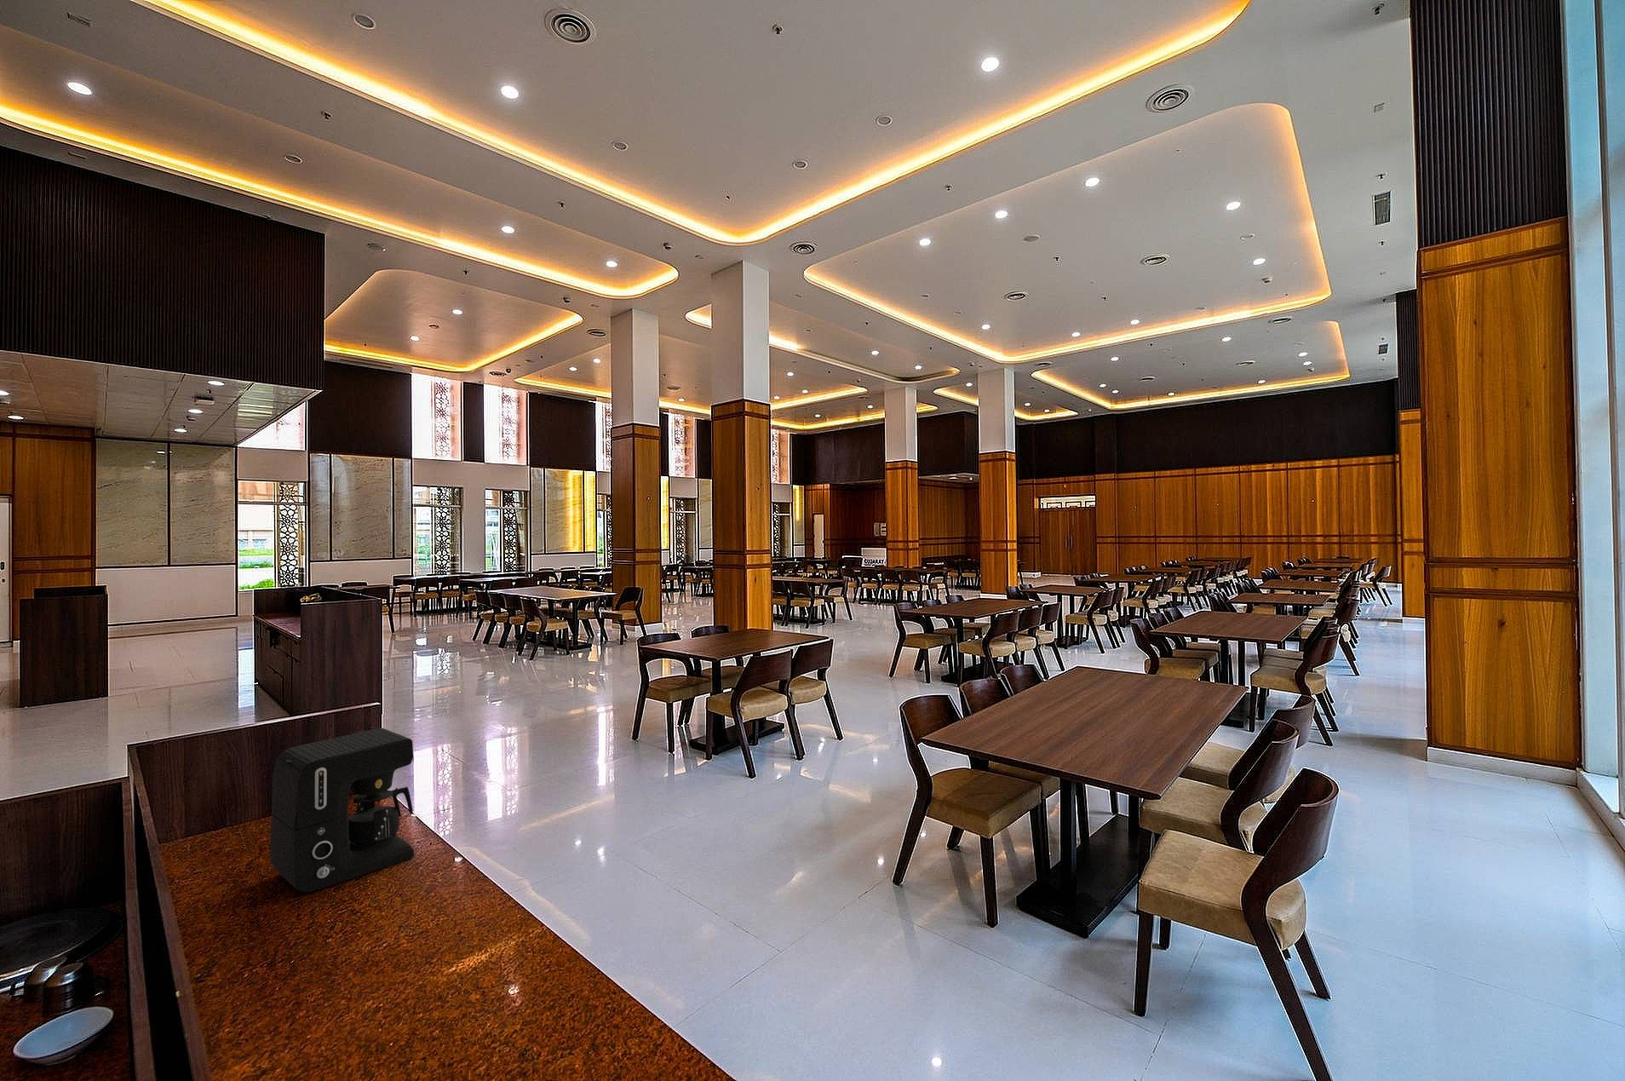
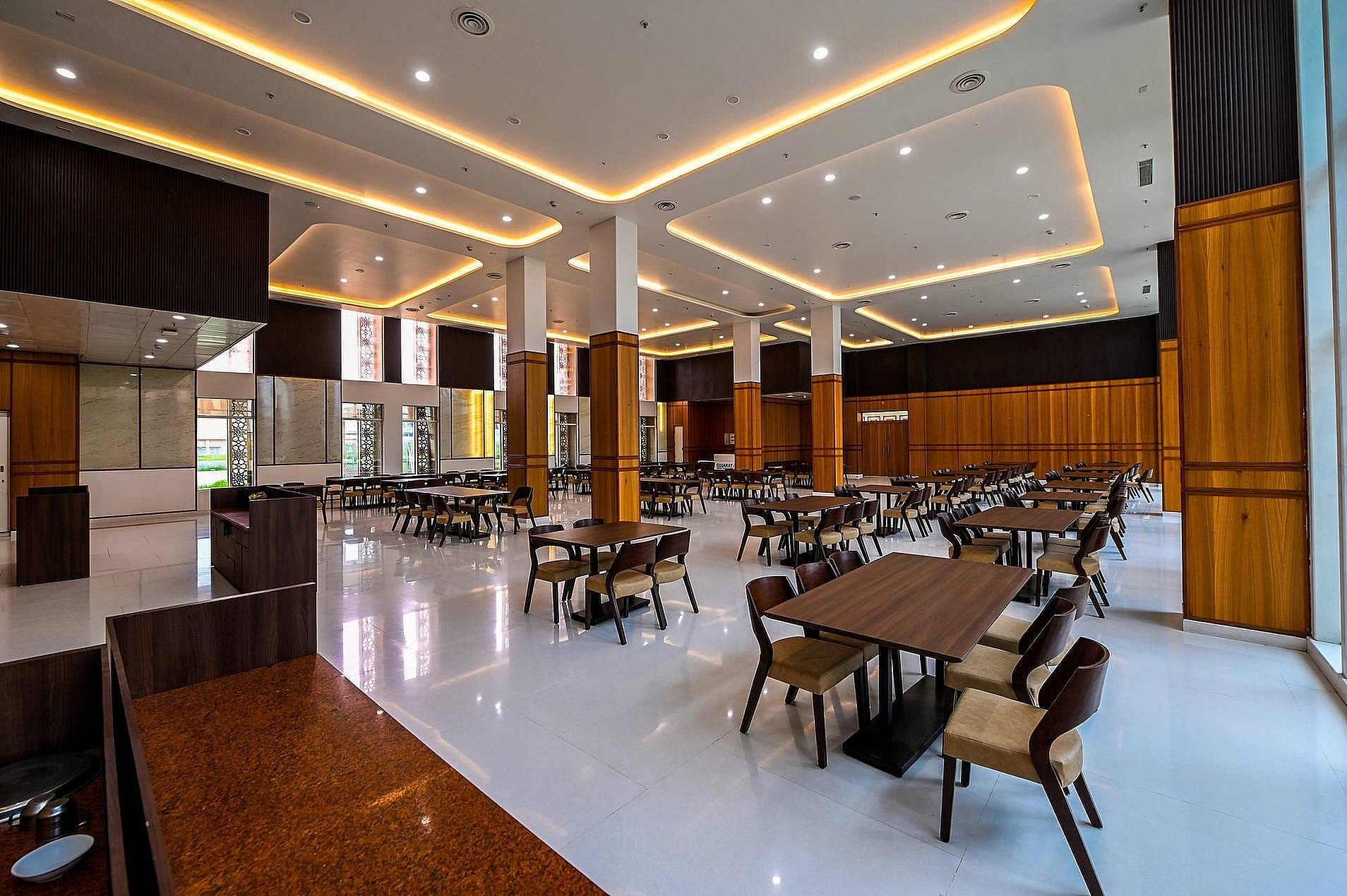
- coffee maker [269,728,415,894]
